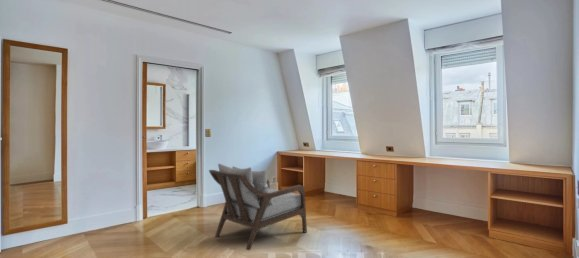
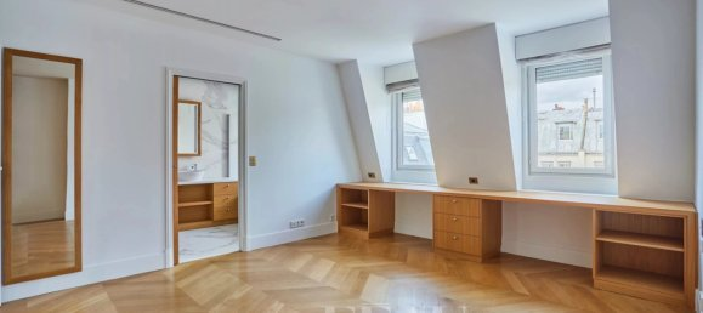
- armchair [208,163,308,251]
